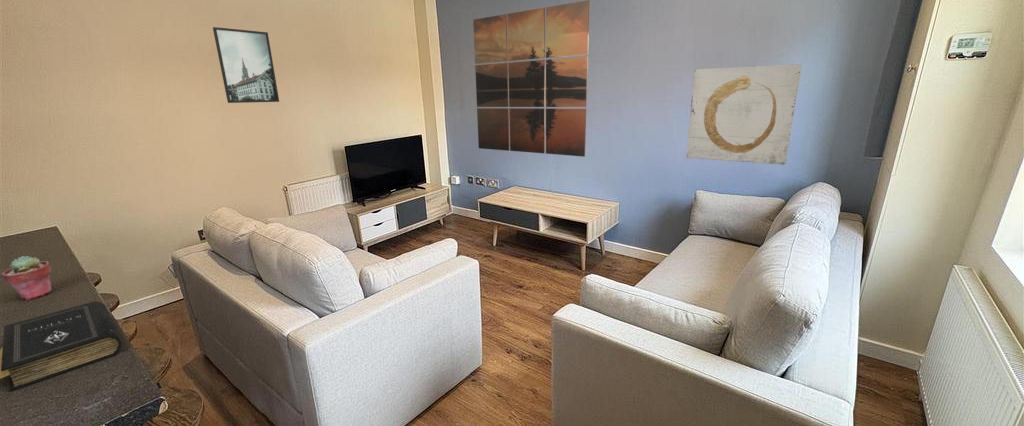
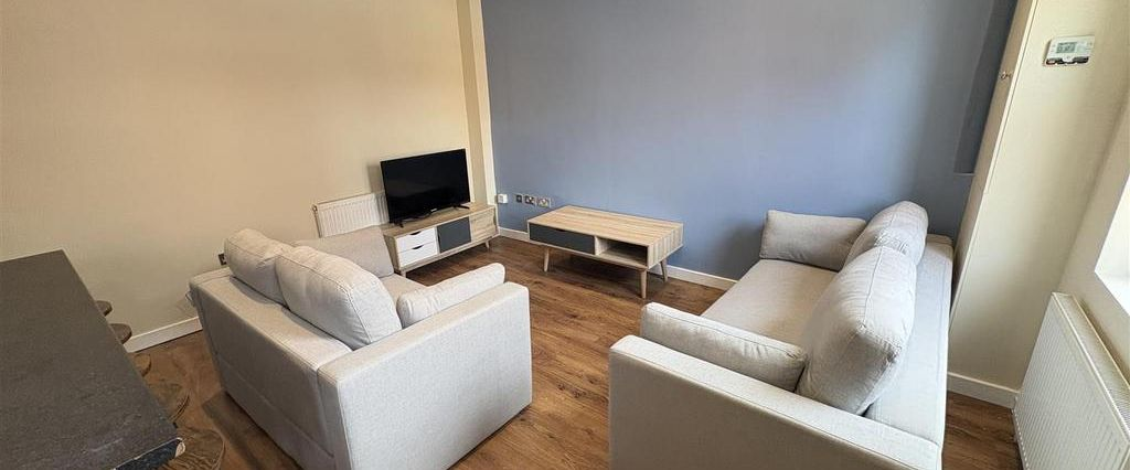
- potted succulent [1,255,53,301]
- book [0,300,122,393]
- wall art [685,63,802,166]
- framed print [212,26,280,104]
- wall art [472,0,591,158]
